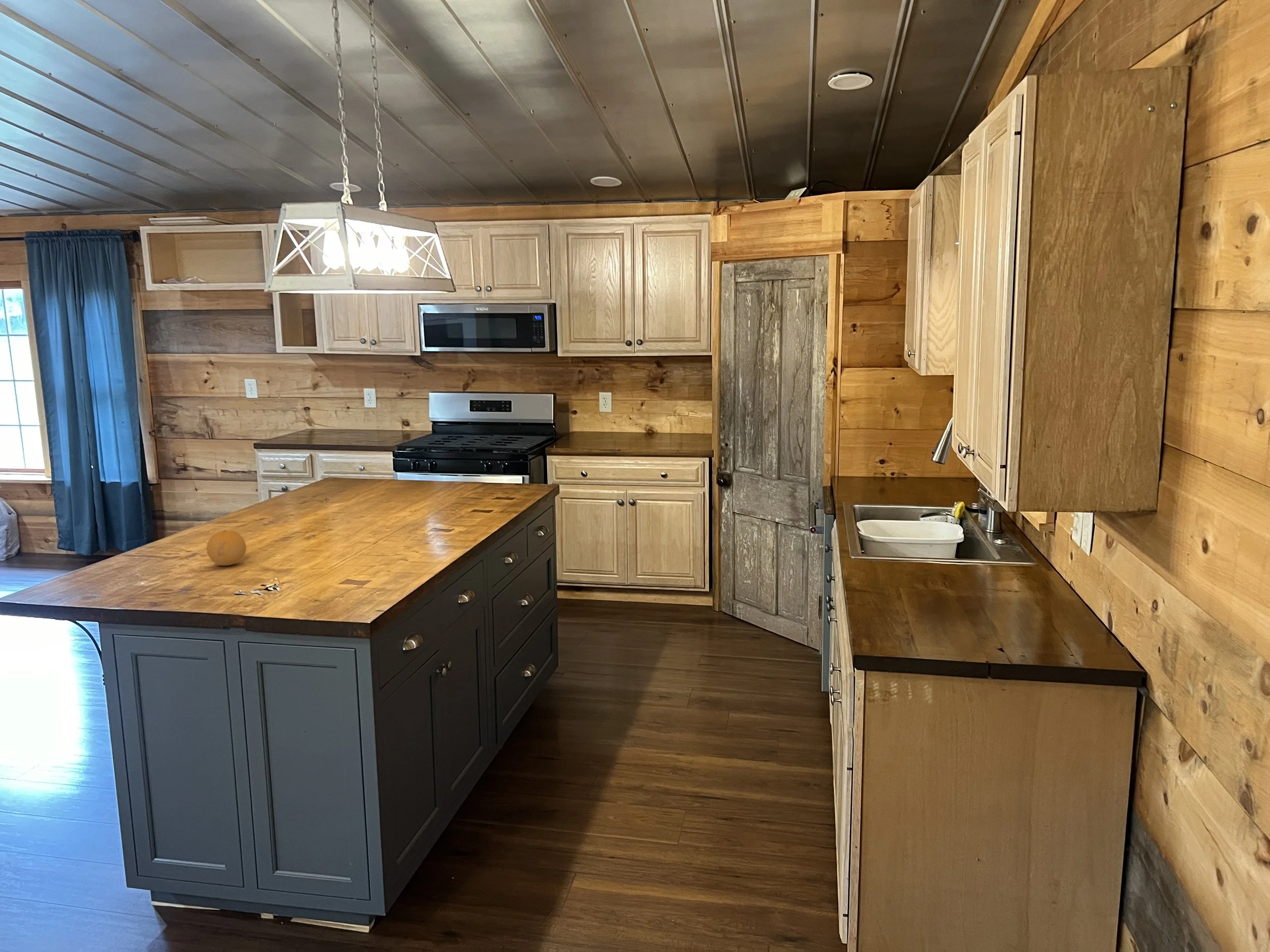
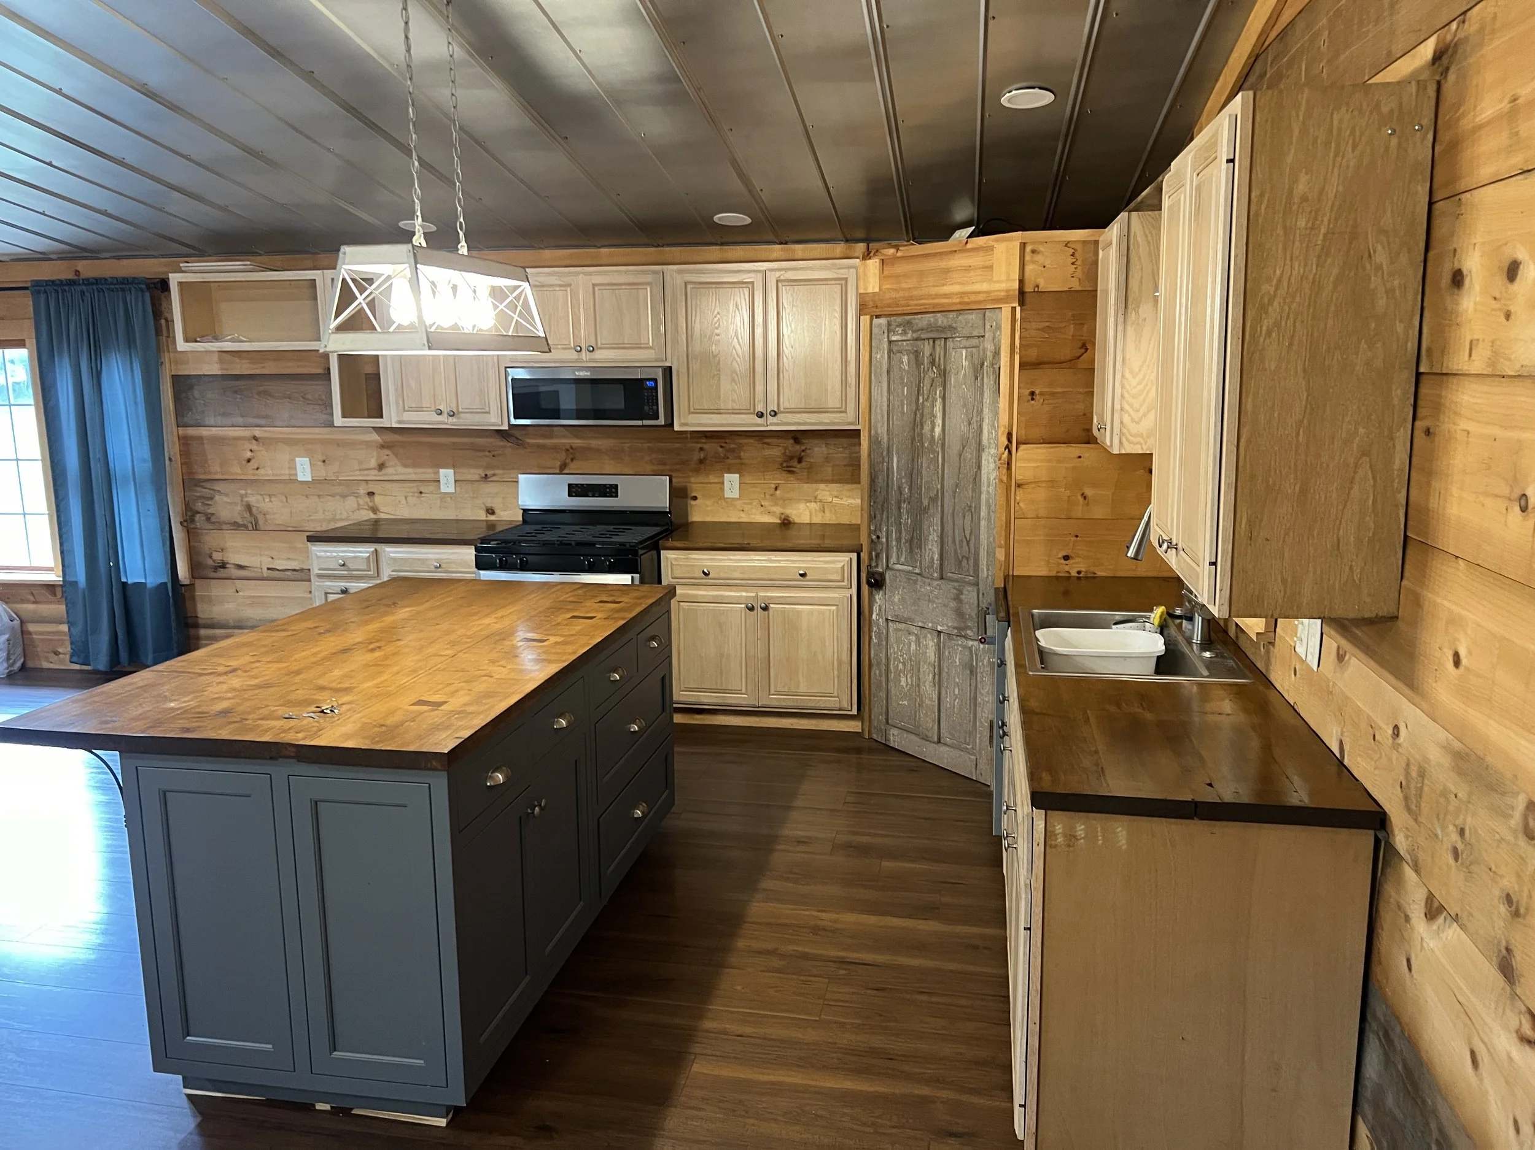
- fruit [206,530,247,566]
